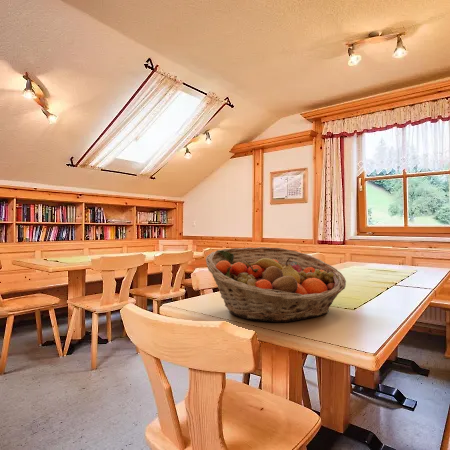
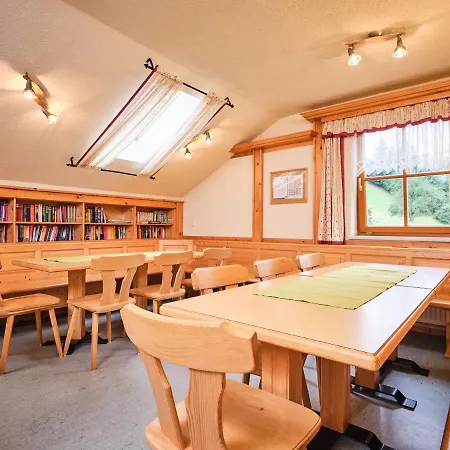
- fruit basket [205,246,347,323]
